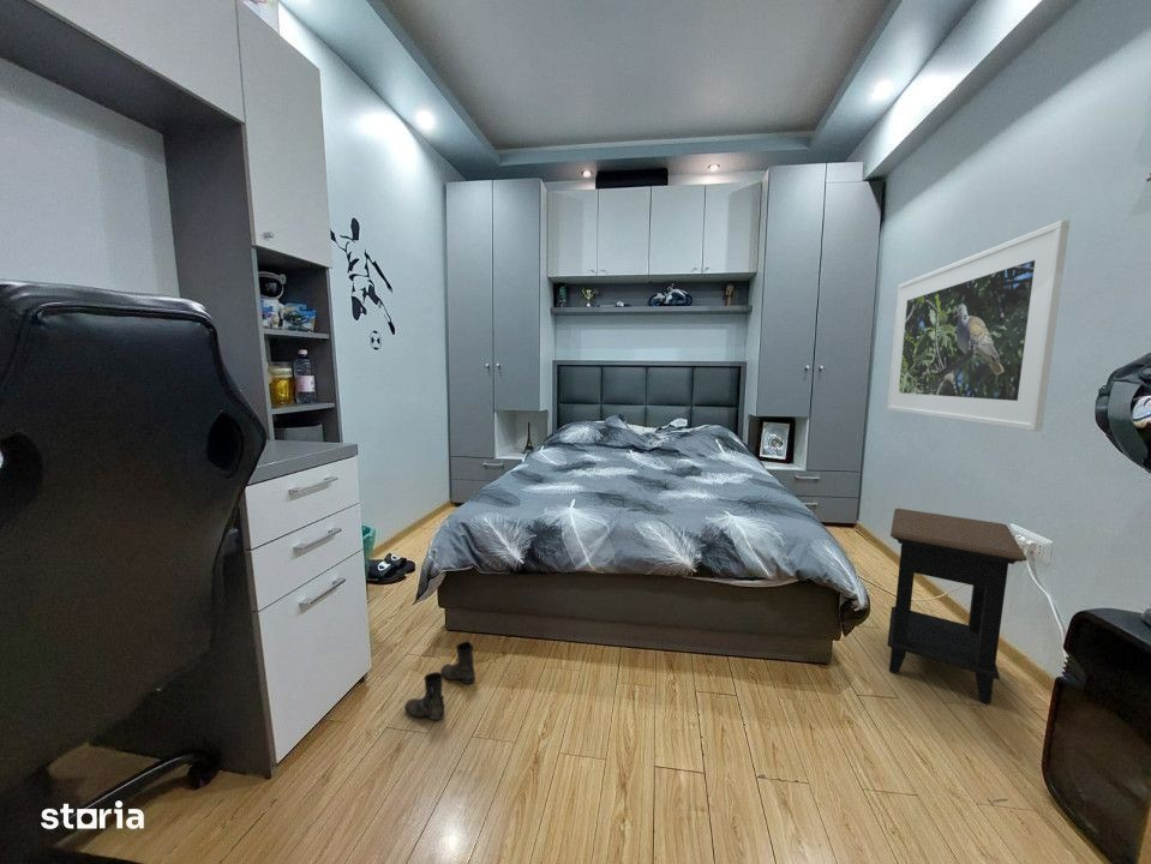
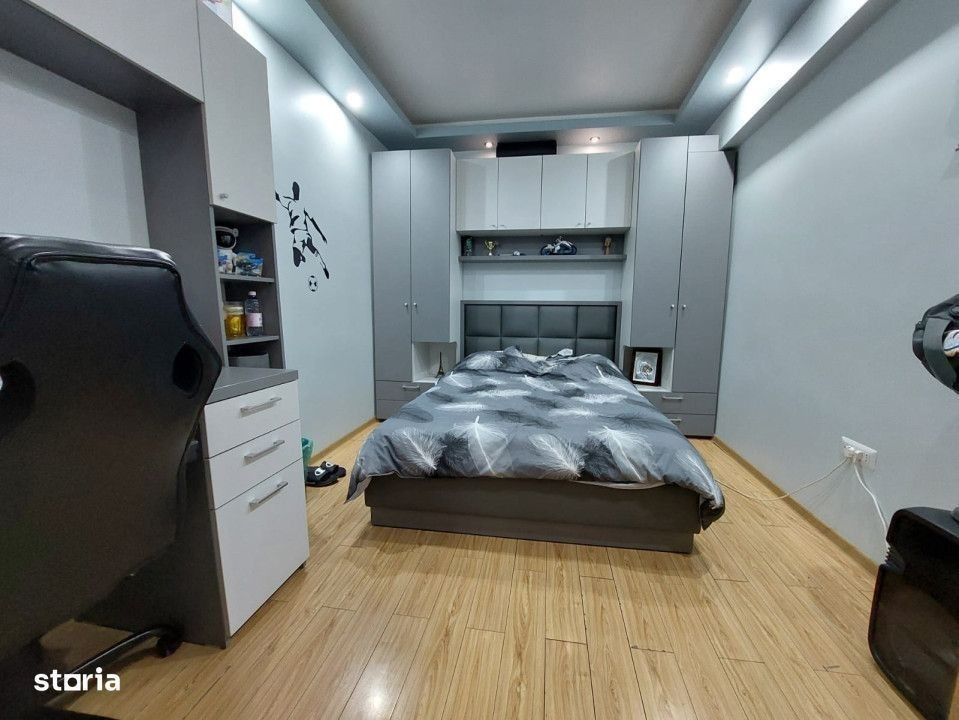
- boots [403,641,476,721]
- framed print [886,218,1071,432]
- side table [886,508,1029,706]
